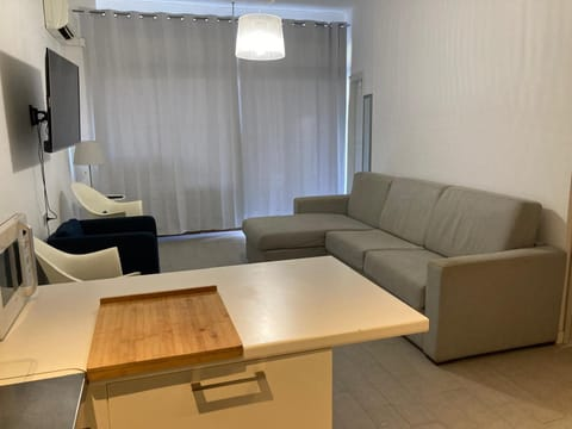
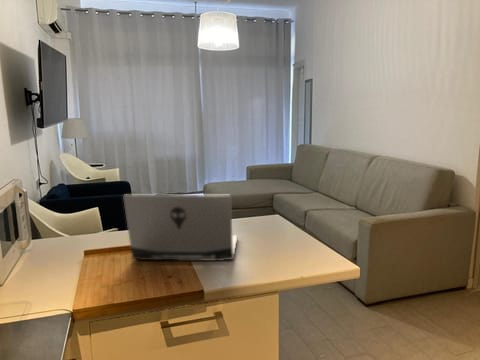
+ laptop computer [122,194,238,262]
